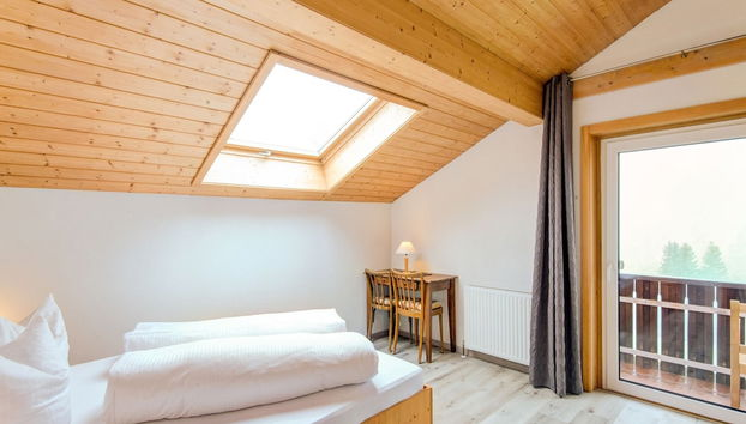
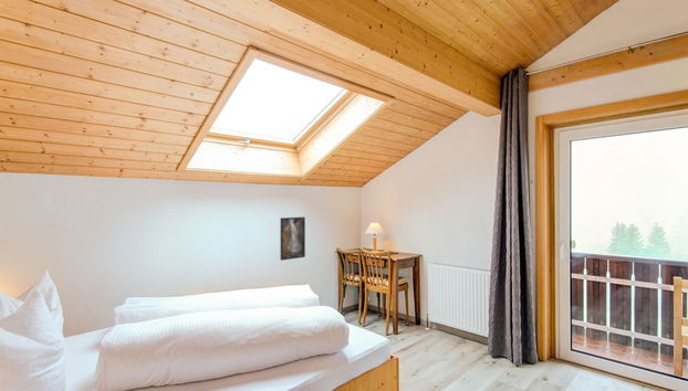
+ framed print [279,215,306,262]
